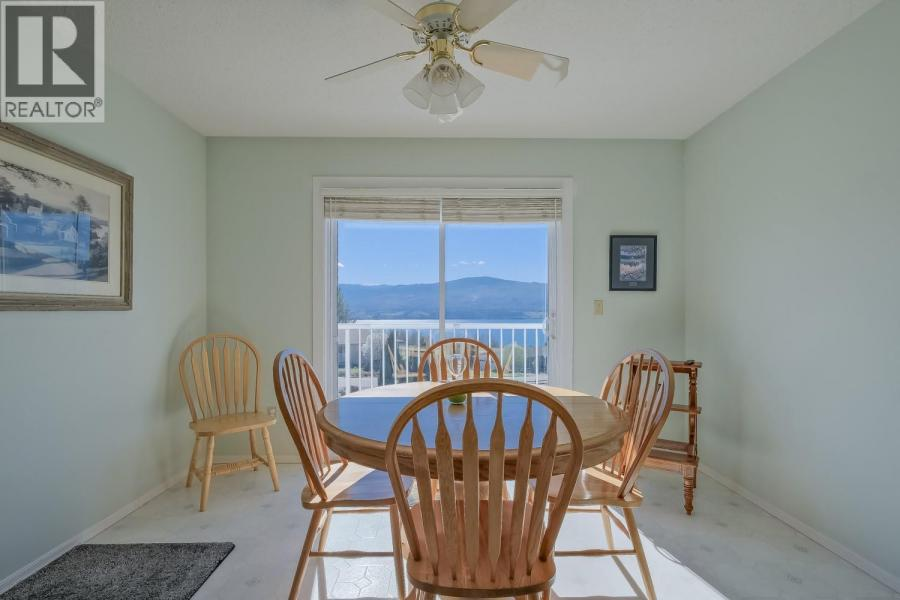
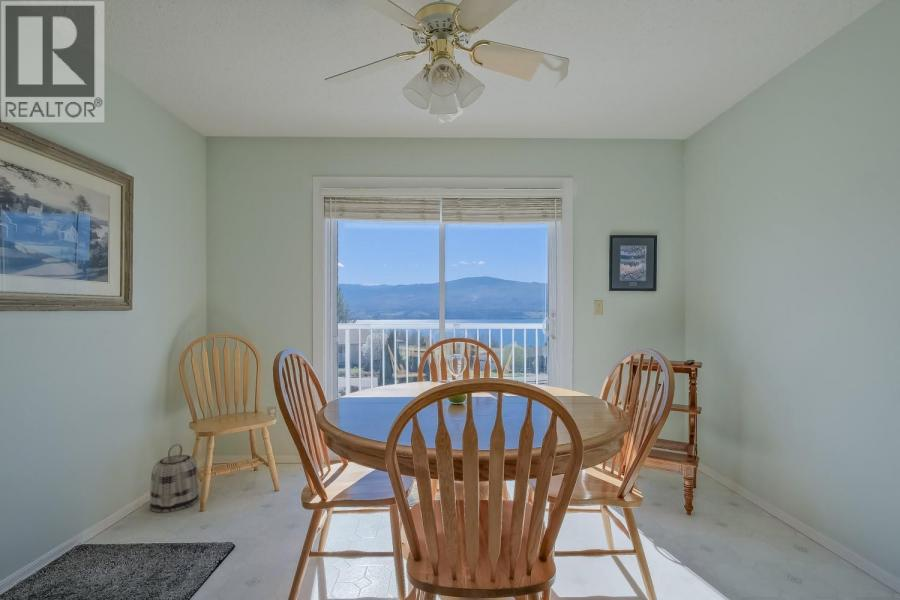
+ basket [148,443,200,514]
